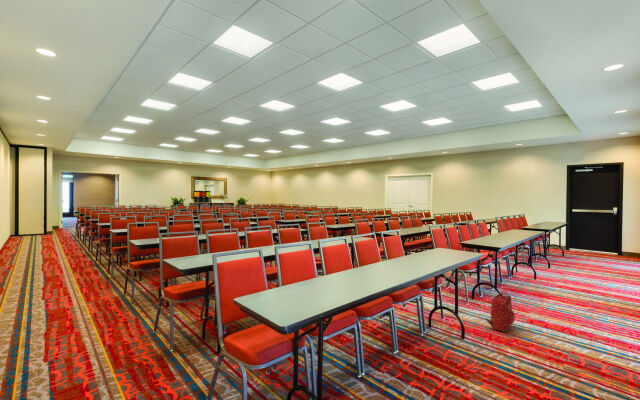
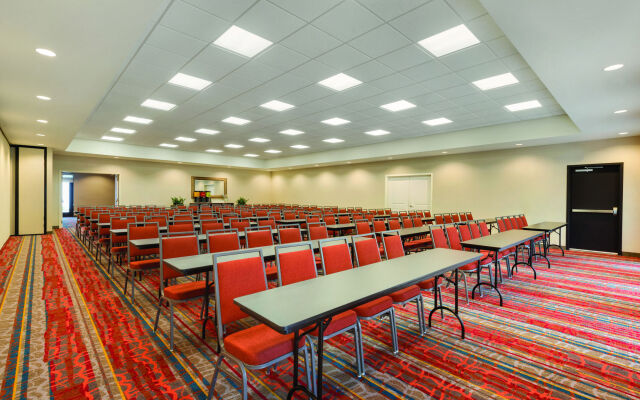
- backpack [484,292,516,333]
